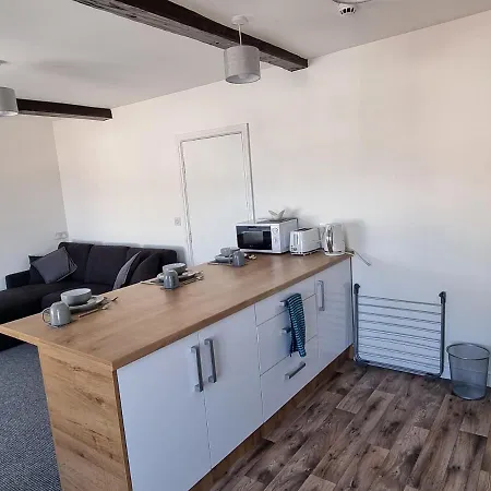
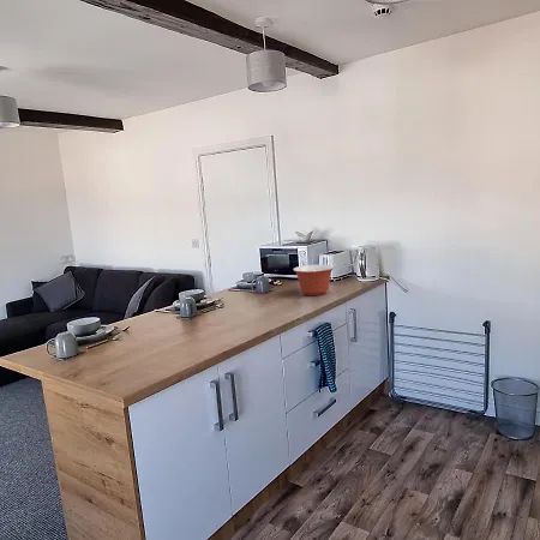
+ mixing bowl [292,264,335,296]
